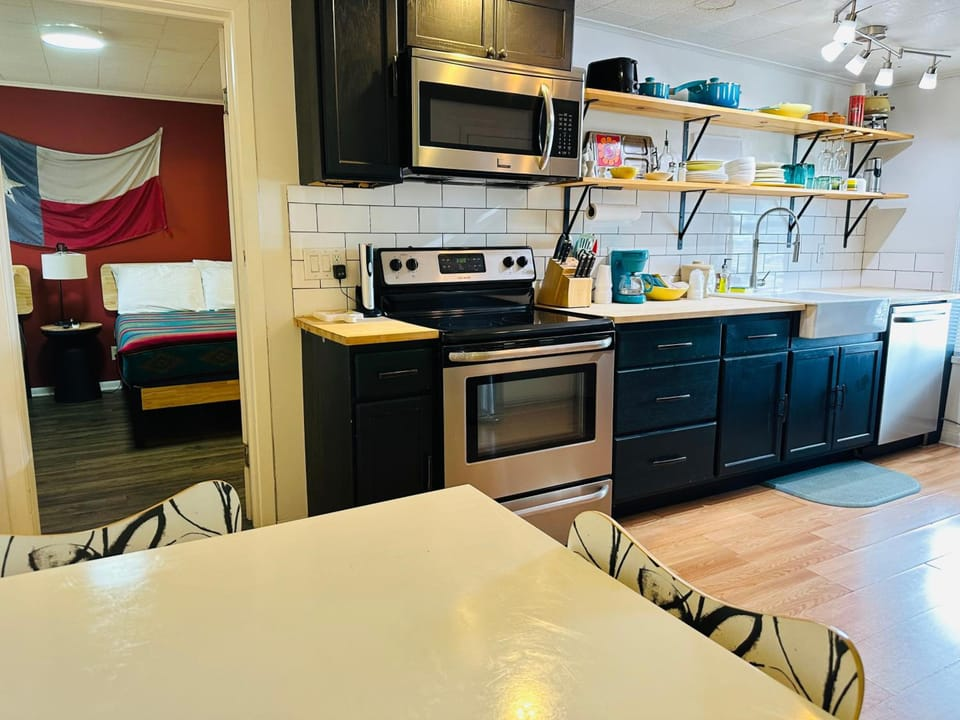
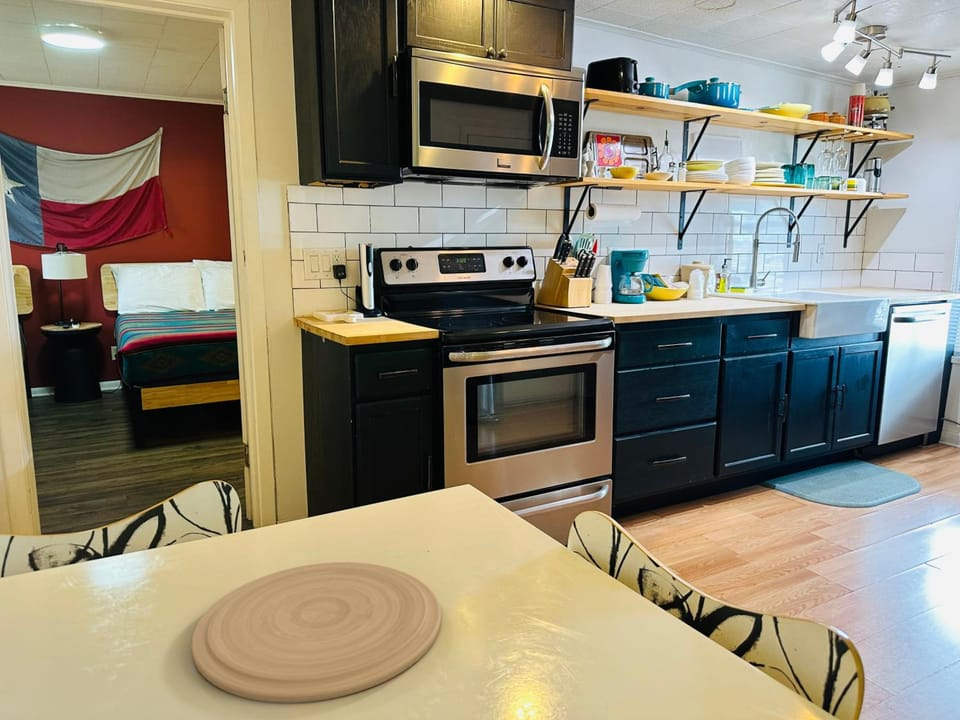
+ plate [190,561,442,704]
